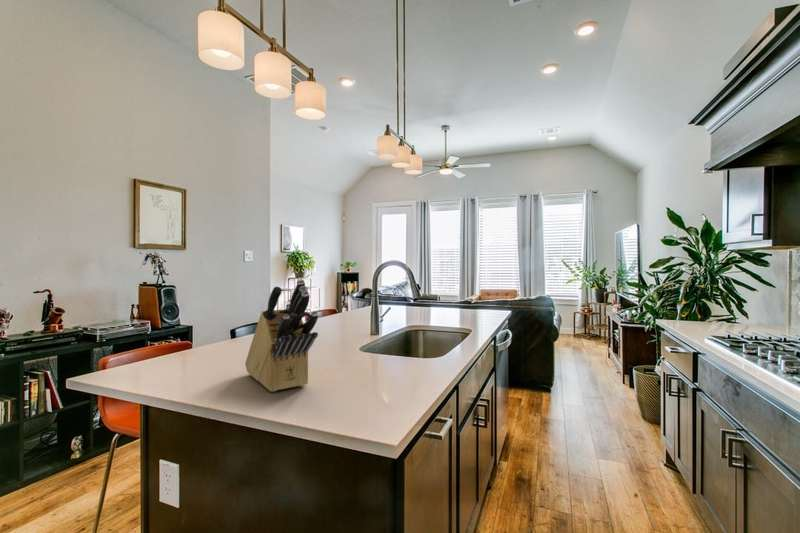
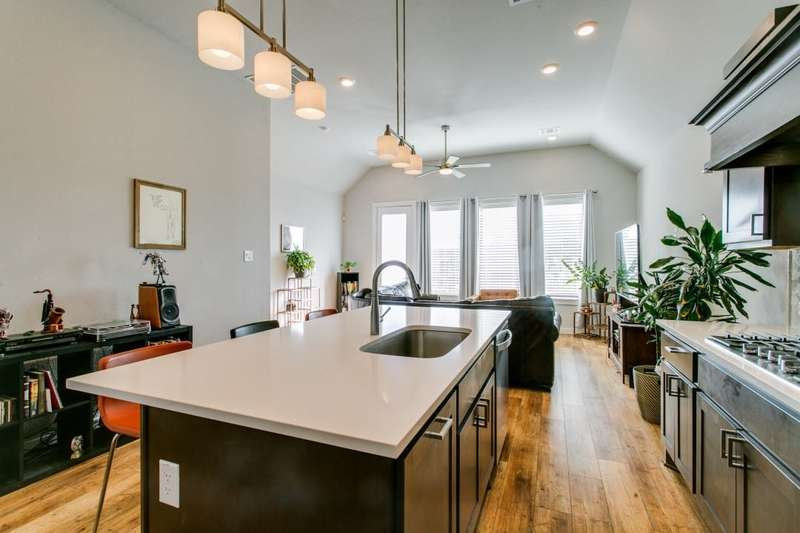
- knife block [244,278,319,393]
